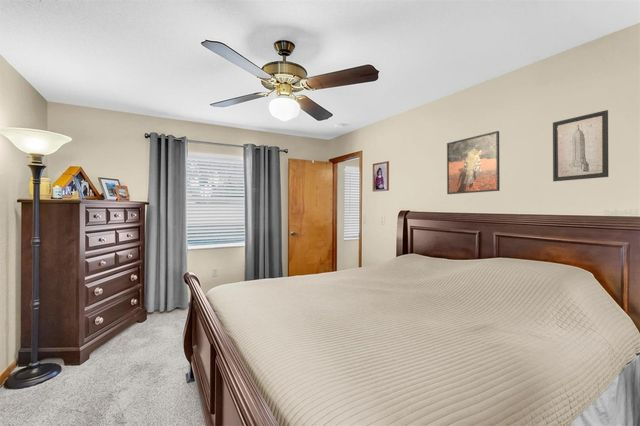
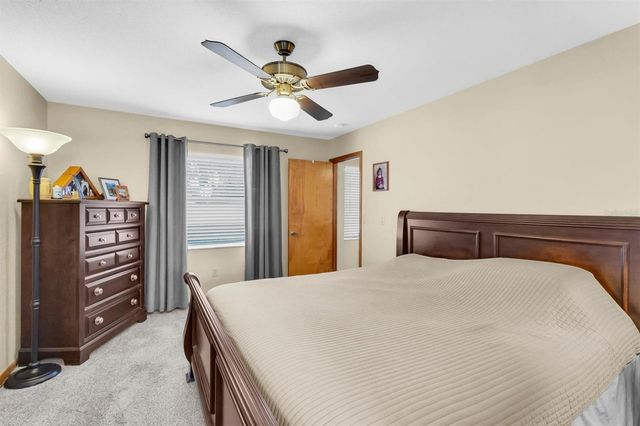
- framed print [446,130,501,195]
- wall art [552,109,609,182]
